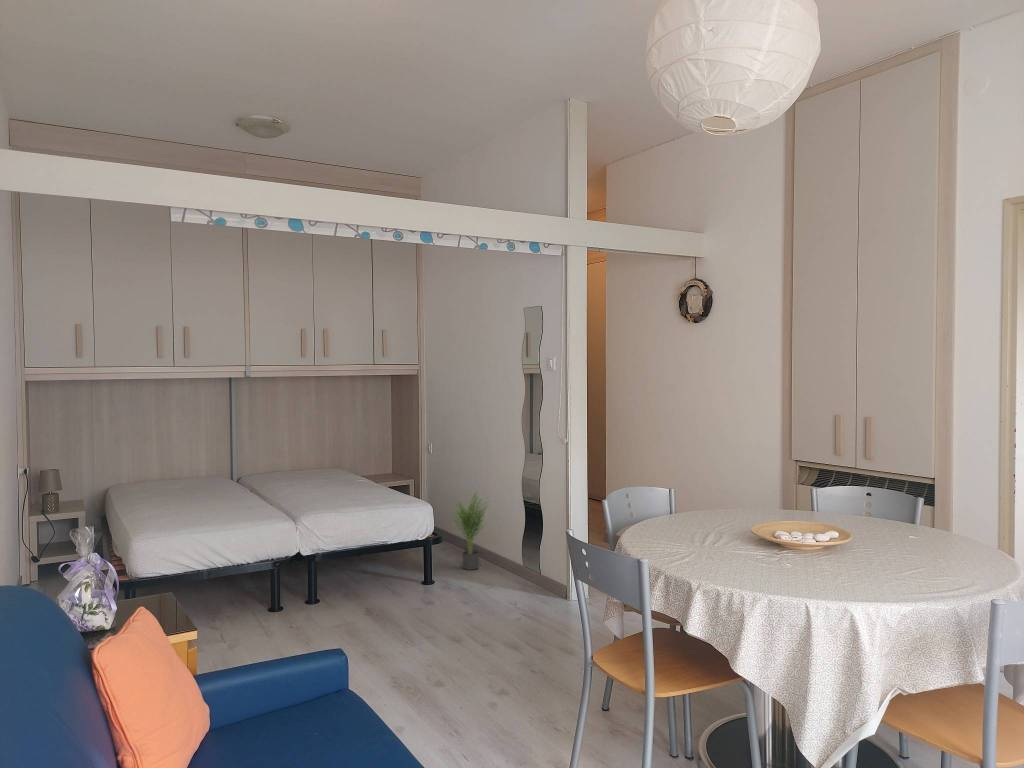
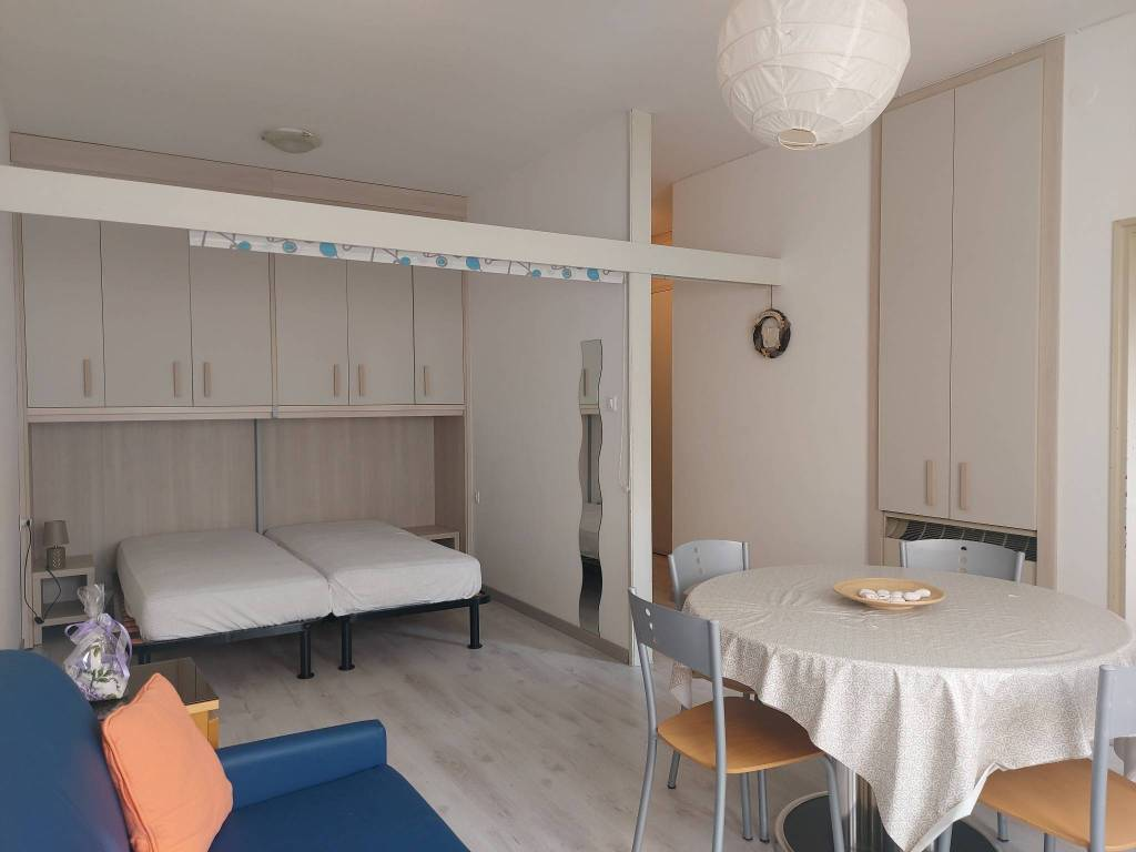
- potted plant [451,490,491,571]
